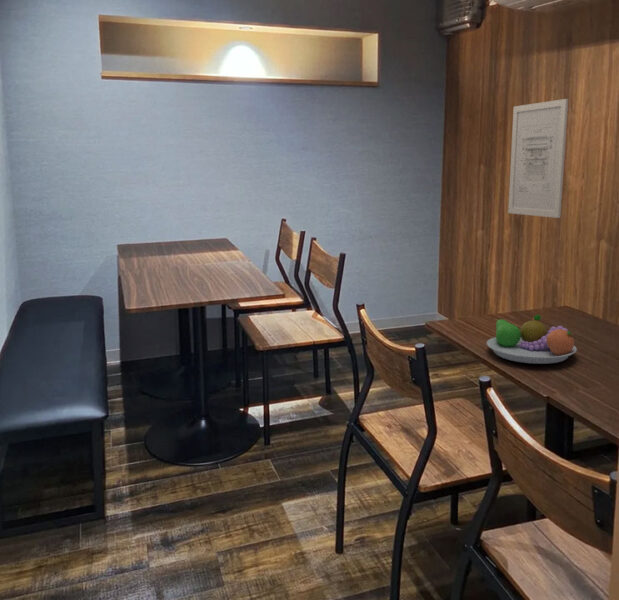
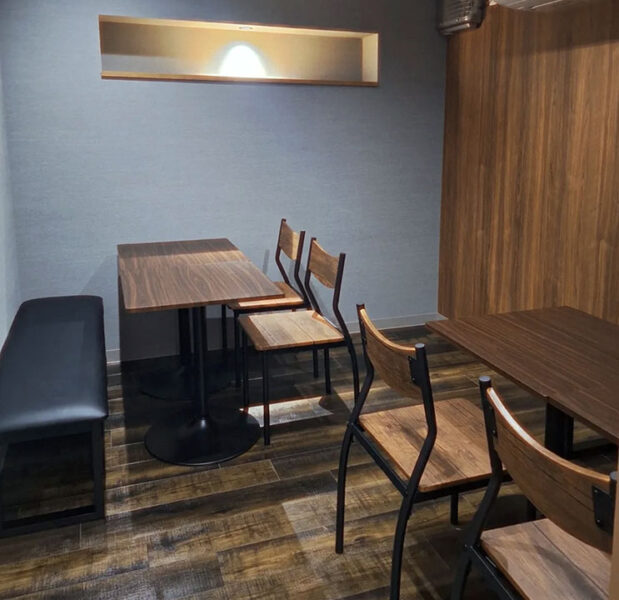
- wall art [507,98,569,219]
- fruit bowl [486,314,578,365]
